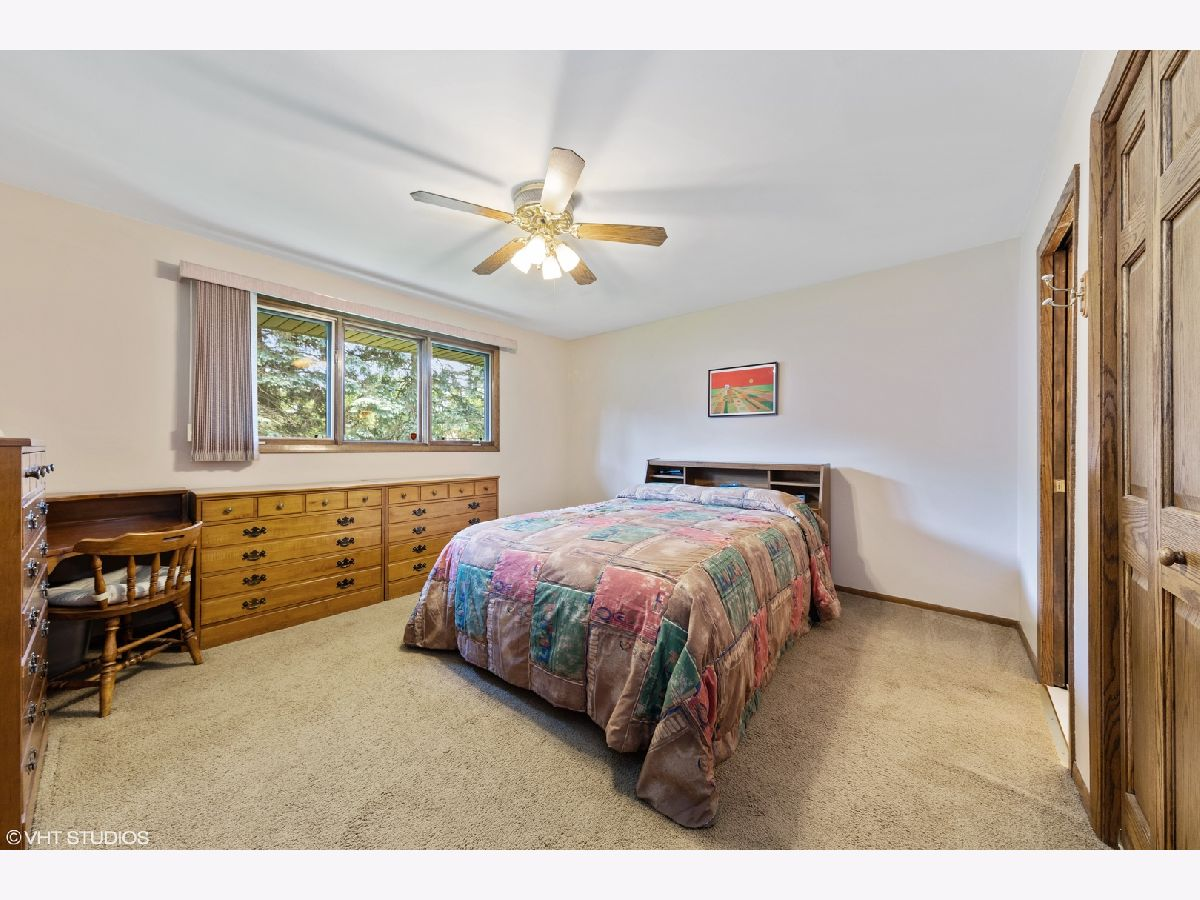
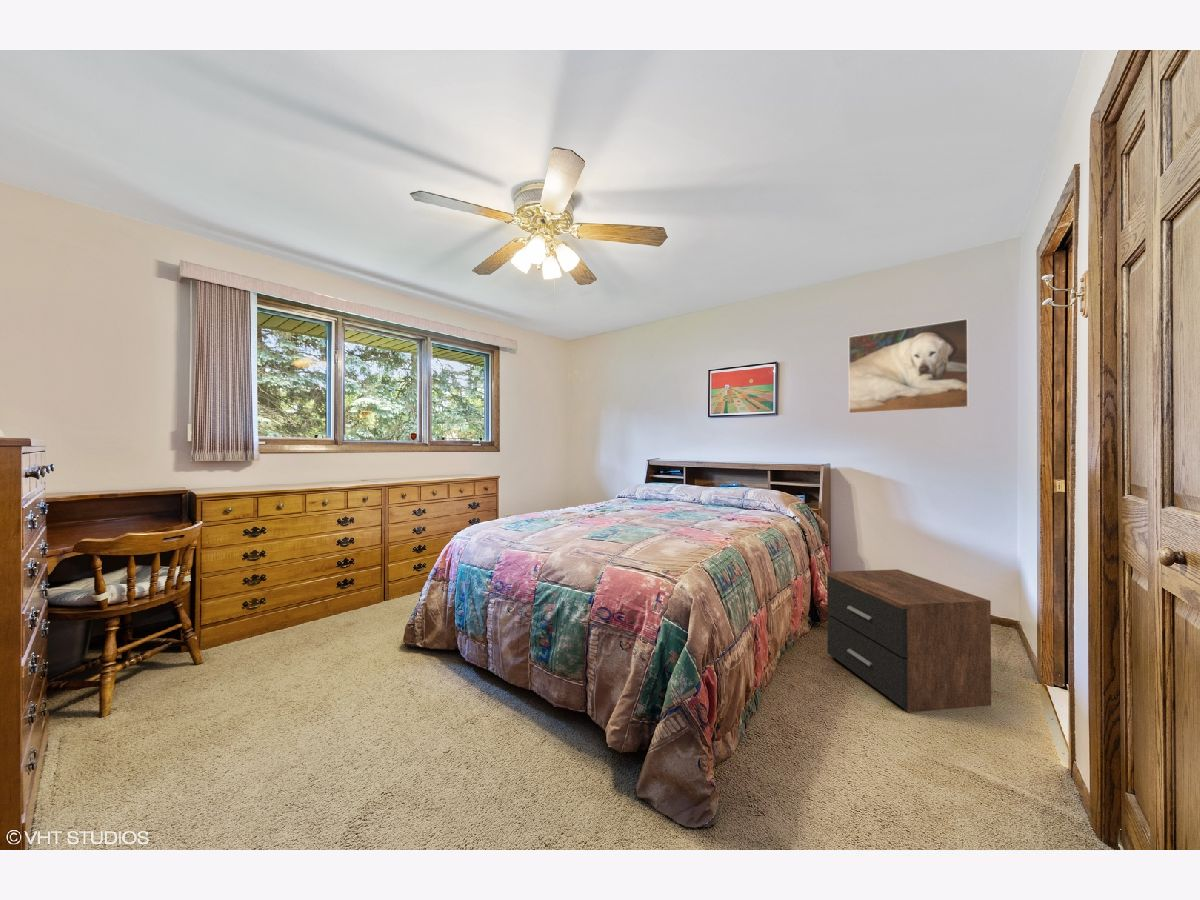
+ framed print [848,317,969,415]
+ nightstand [826,568,992,713]
